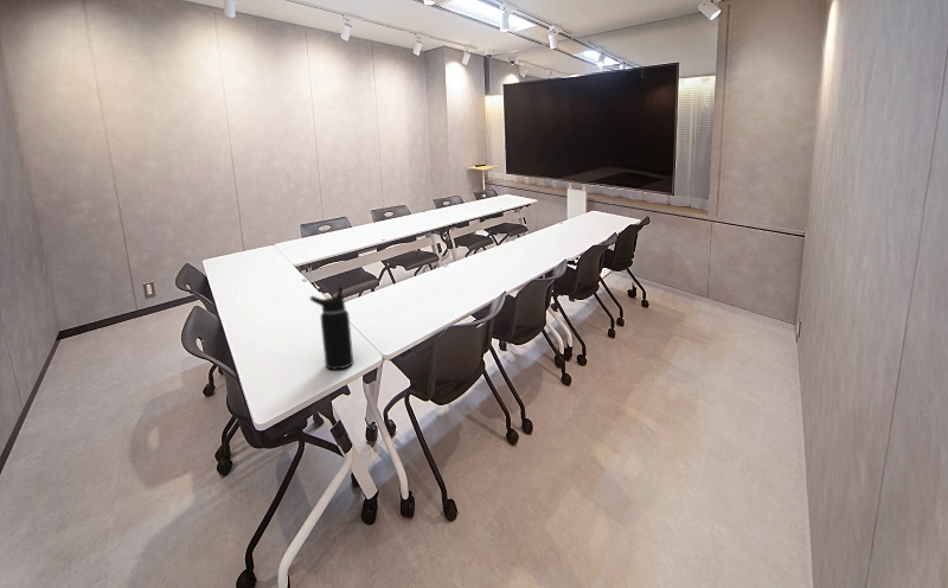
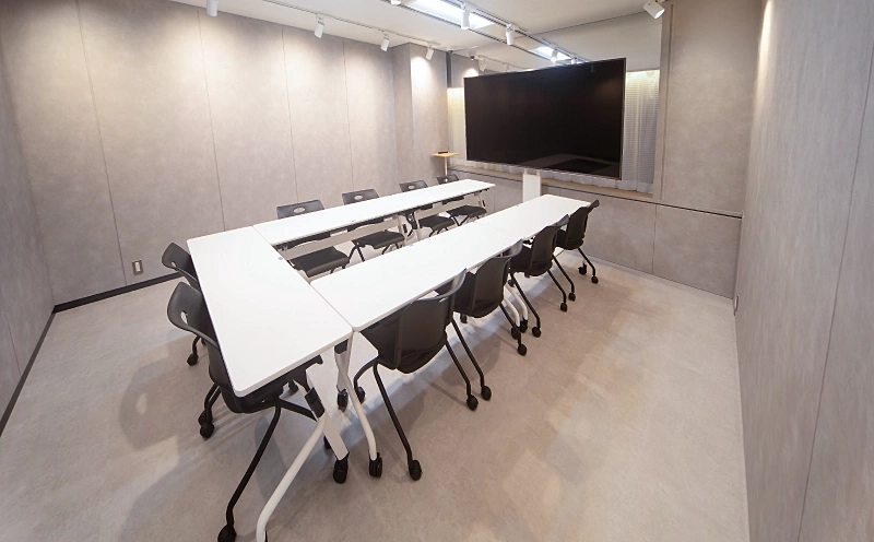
- water bottle [308,286,354,371]
